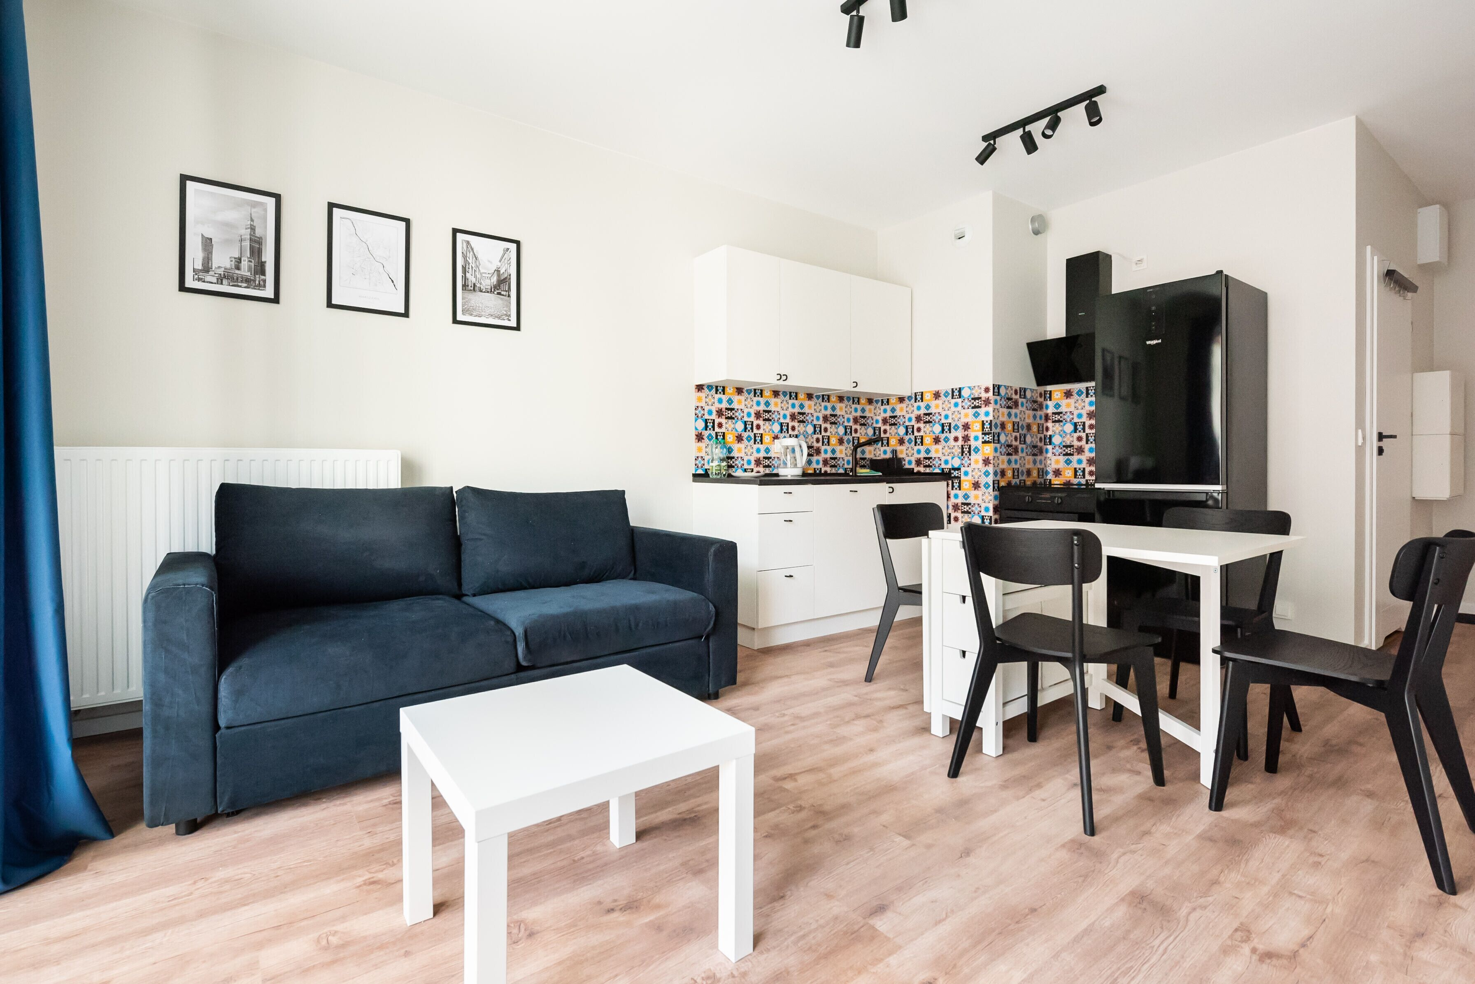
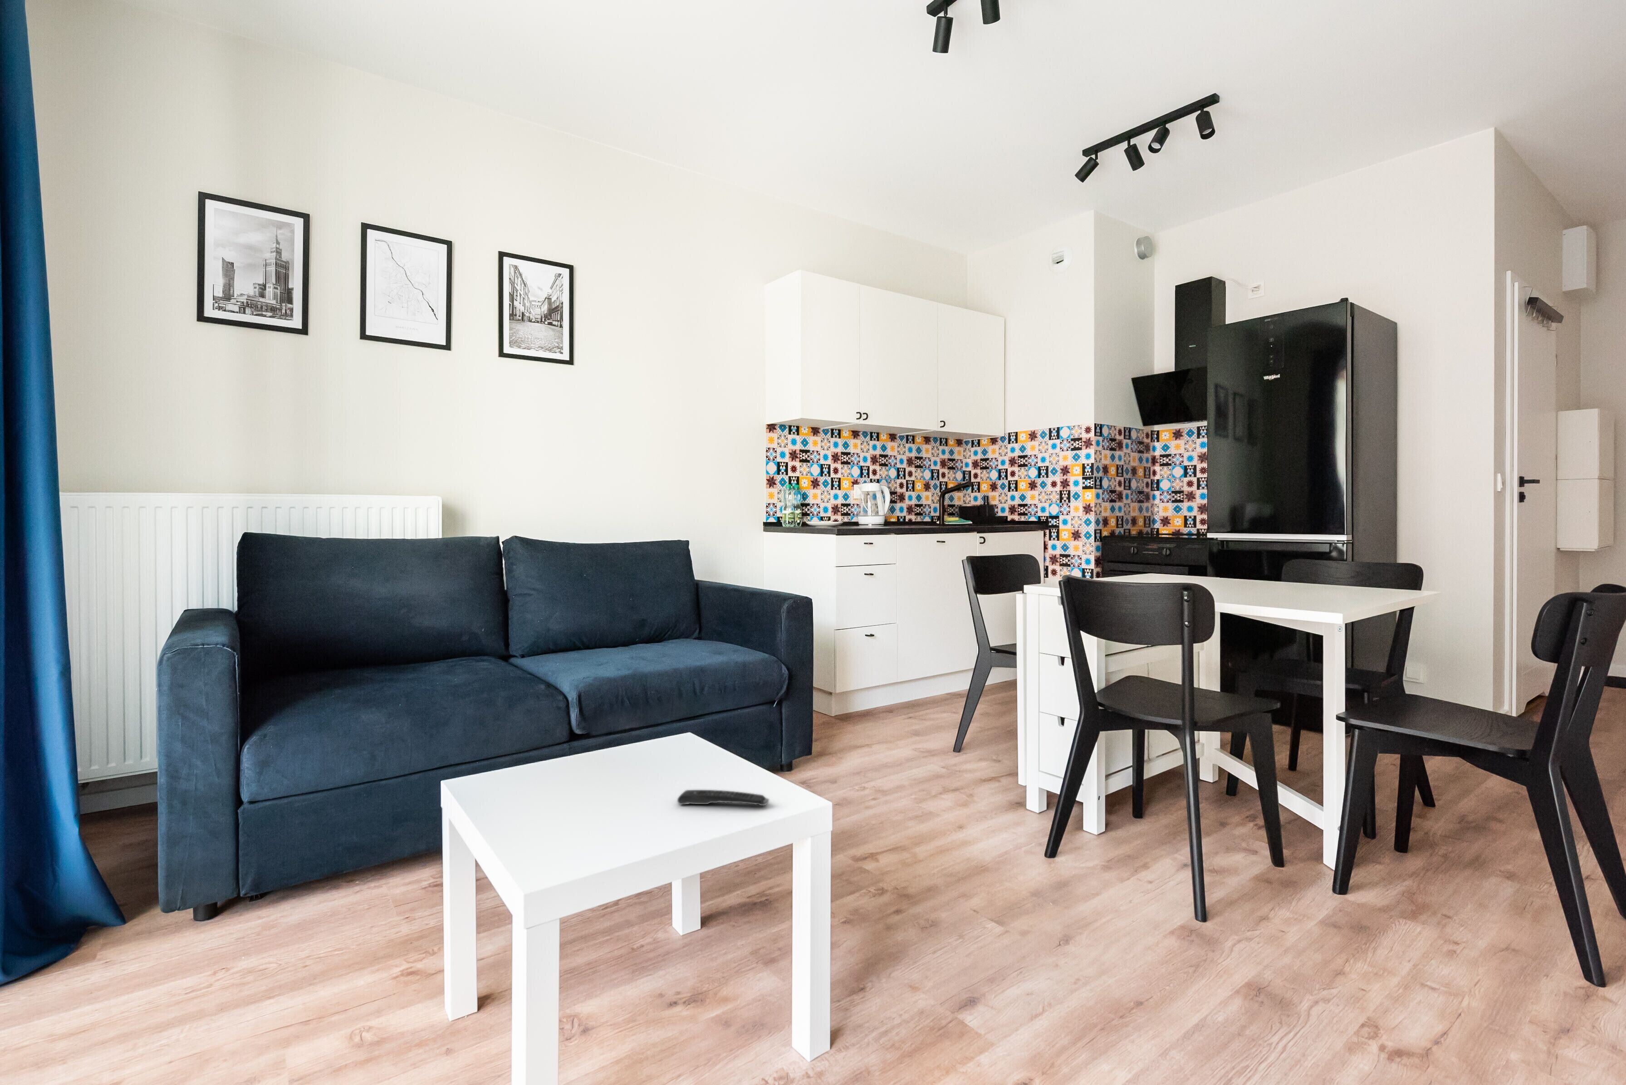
+ remote control [677,790,770,806]
